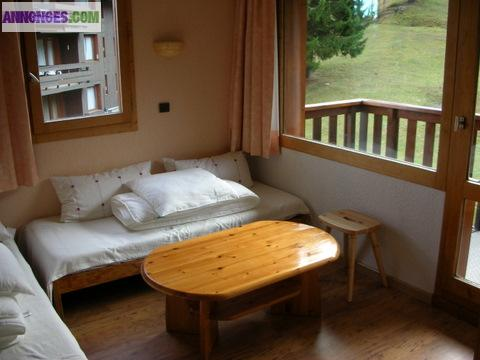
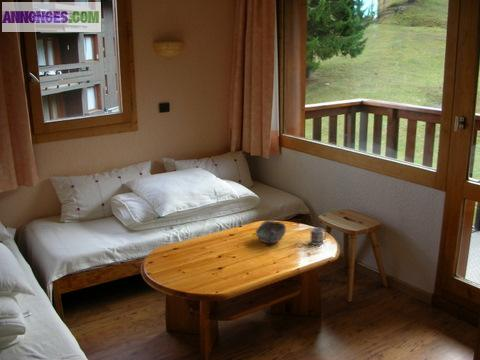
+ bowl [255,219,287,244]
+ cup [309,227,327,246]
